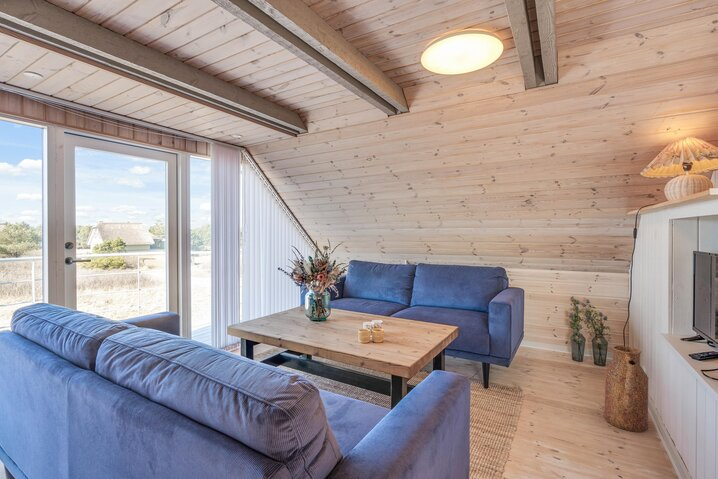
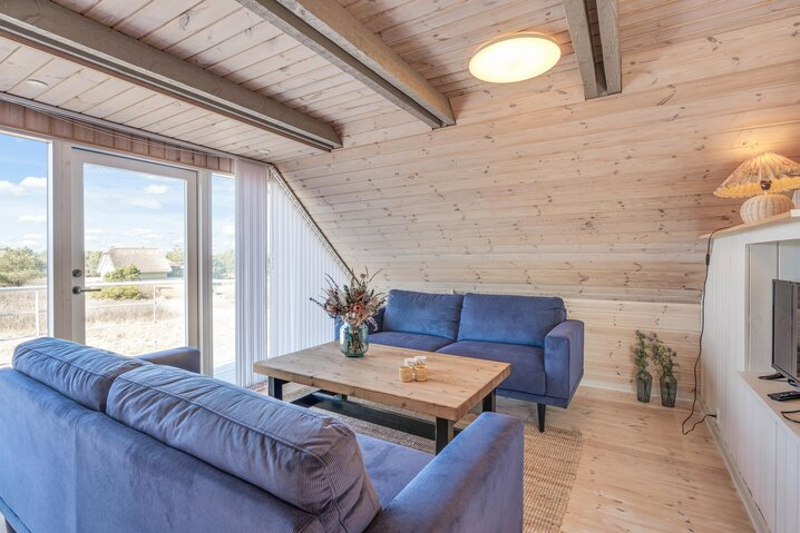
- watering can [603,345,649,433]
